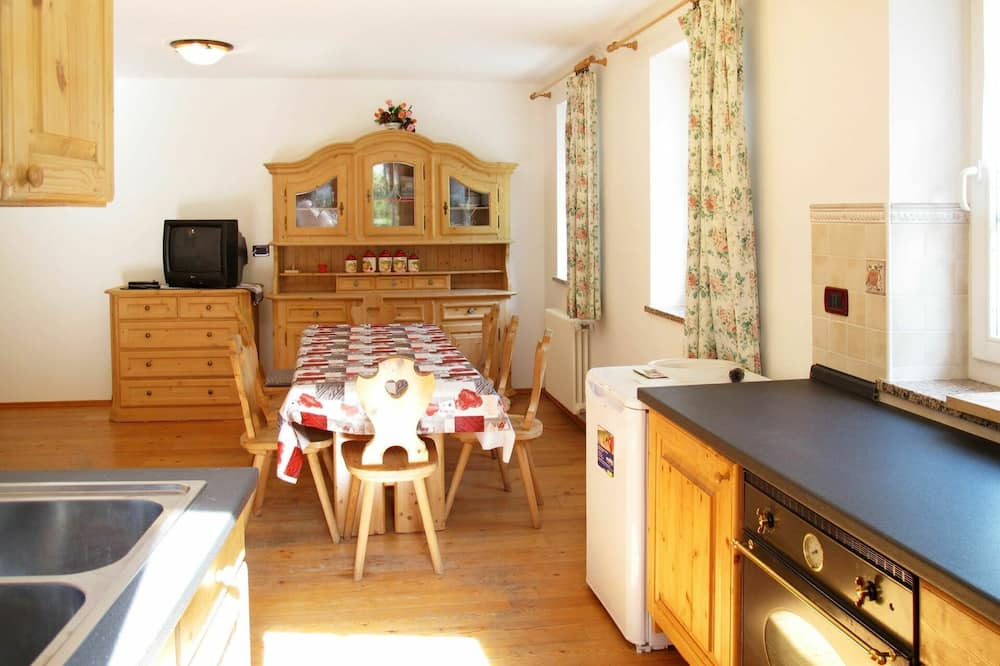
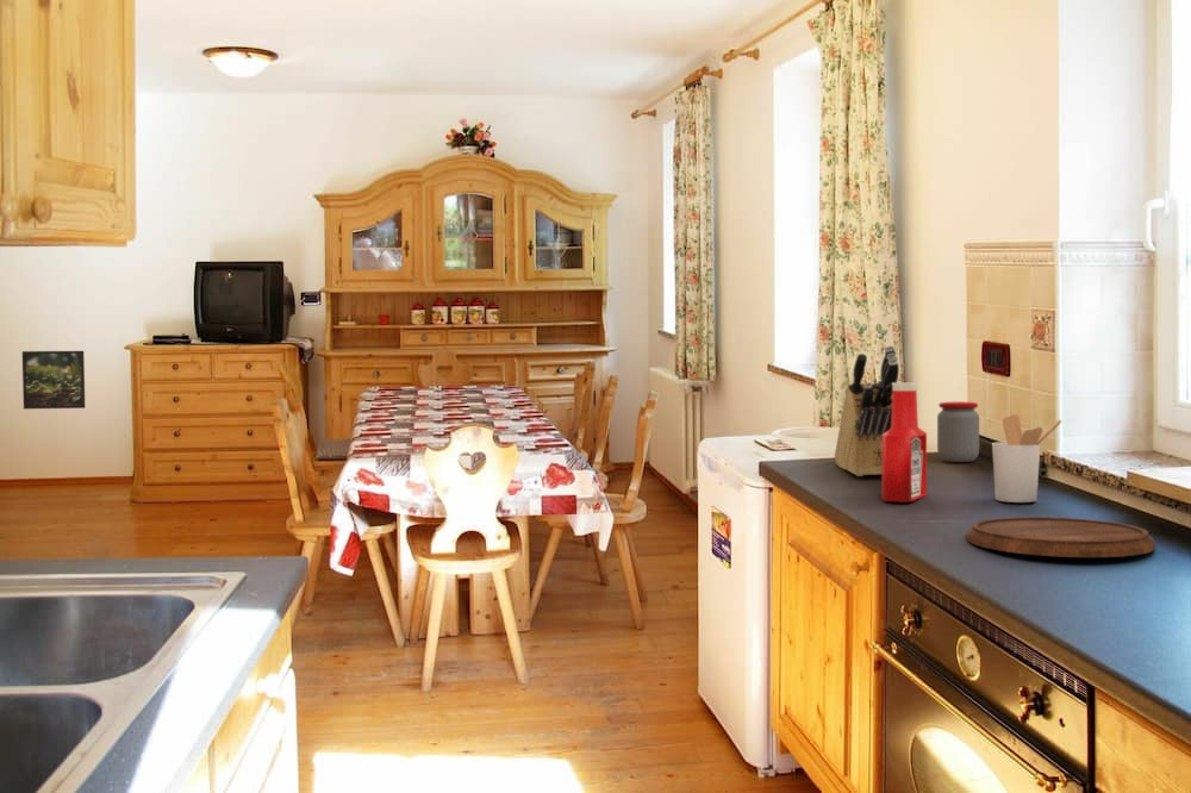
+ jar [936,400,980,463]
+ utensil holder [991,413,1064,504]
+ cutting board [965,516,1156,558]
+ soap bottle [880,382,928,504]
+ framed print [21,350,87,410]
+ knife block [834,344,906,477]
